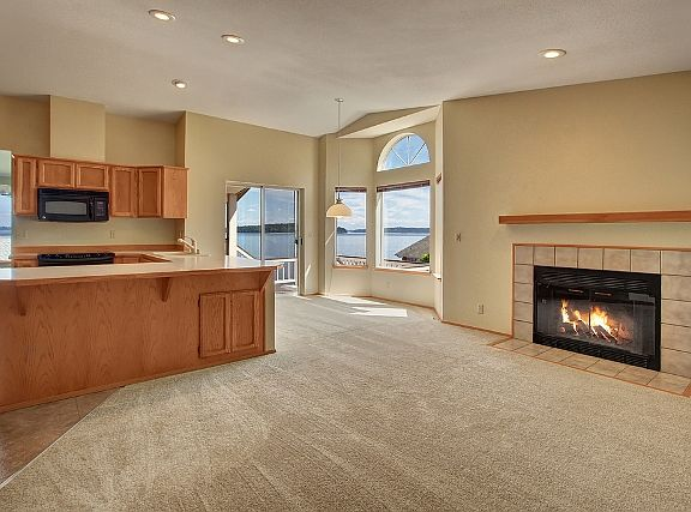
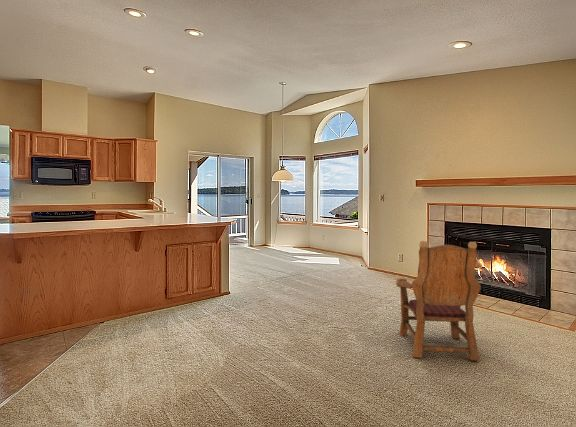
+ armchair [395,240,482,362]
